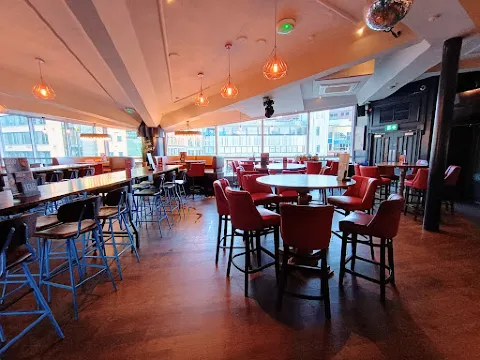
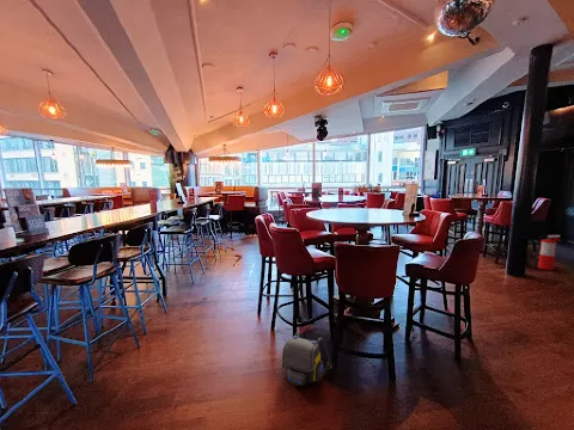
+ fire extinguisher [536,234,561,271]
+ shoulder bag [281,331,332,387]
